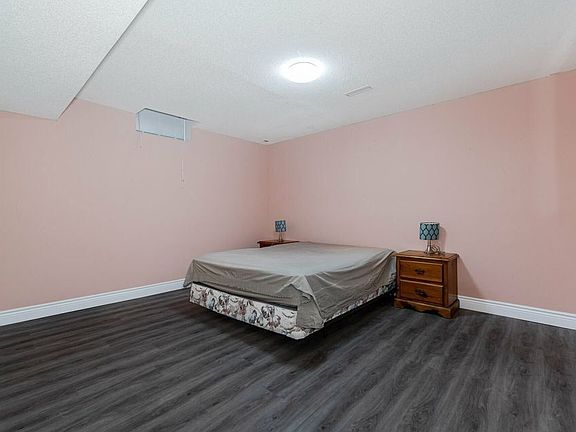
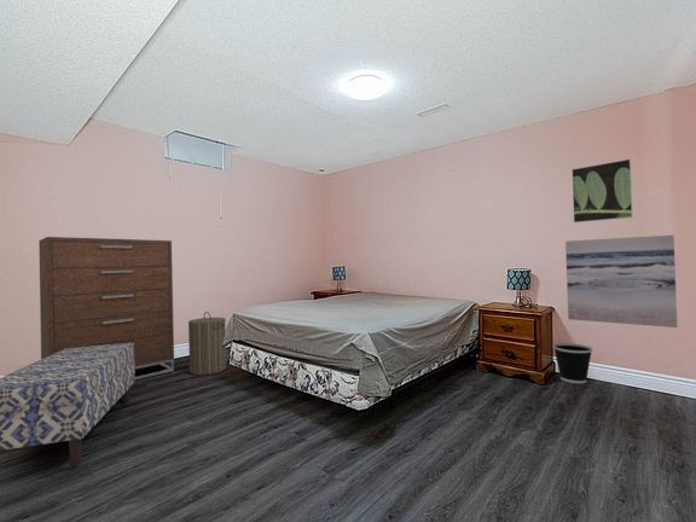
+ wastebasket [552,342,593,384]
+ wall art [564,234,678,329]
+ bench [0,343,135,468]
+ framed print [570,158,633,224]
+ dresser [37,236,175,381]
+ laundry hamper [187,311,227,377]
